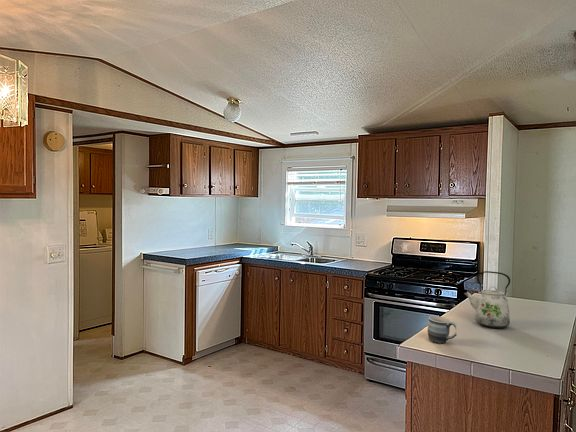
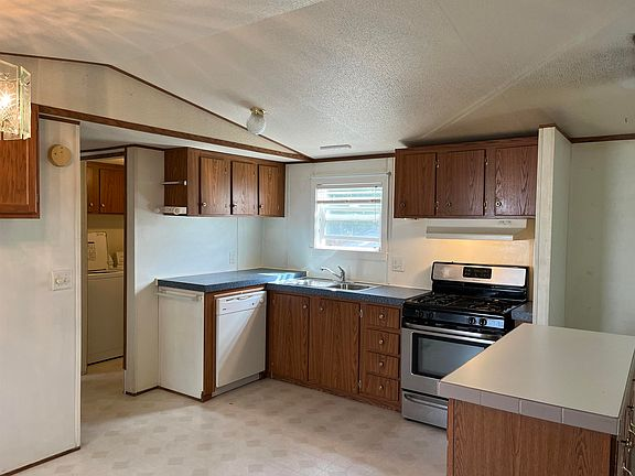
- mug [427,315,458,345]
- kettle [463,270,511,329]
